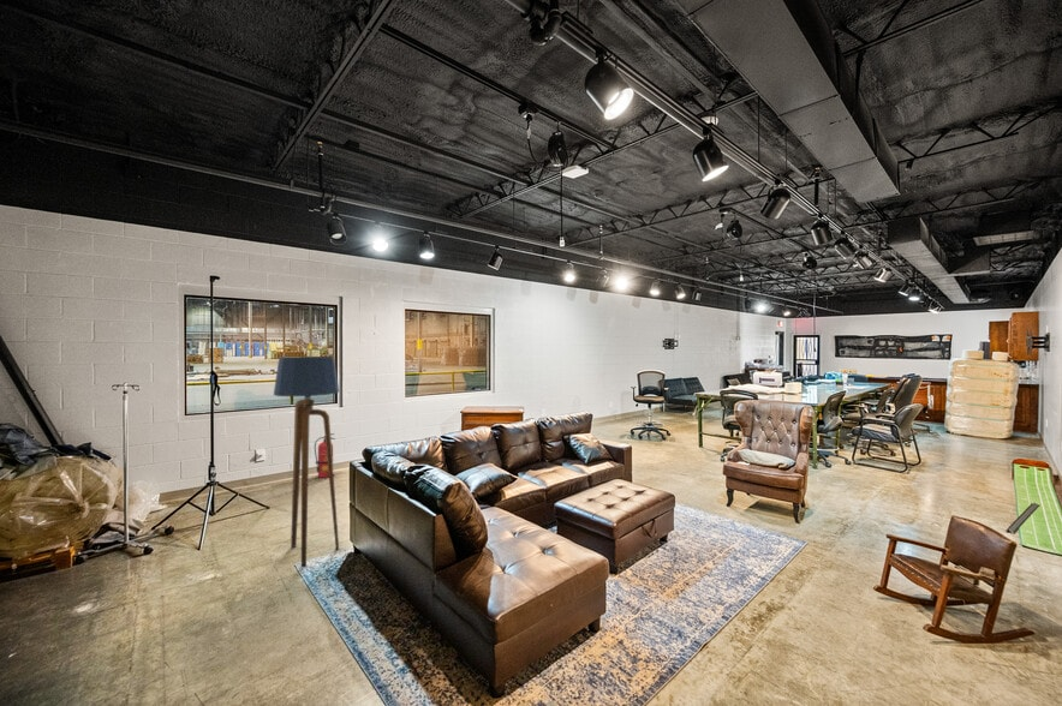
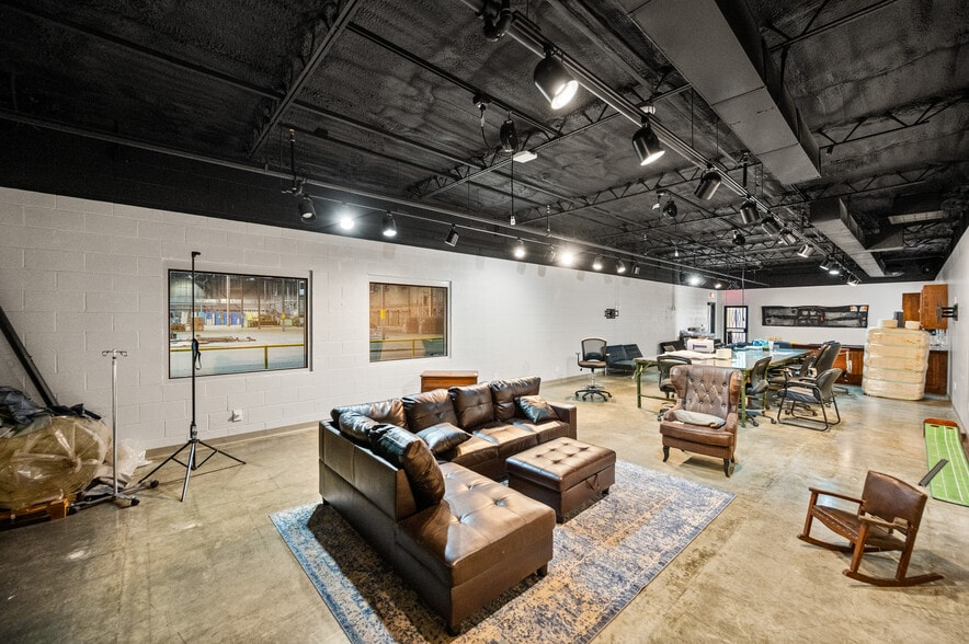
- floor lamp [273,355,340,567]
- fire extinguisher [314,432,336,479]
